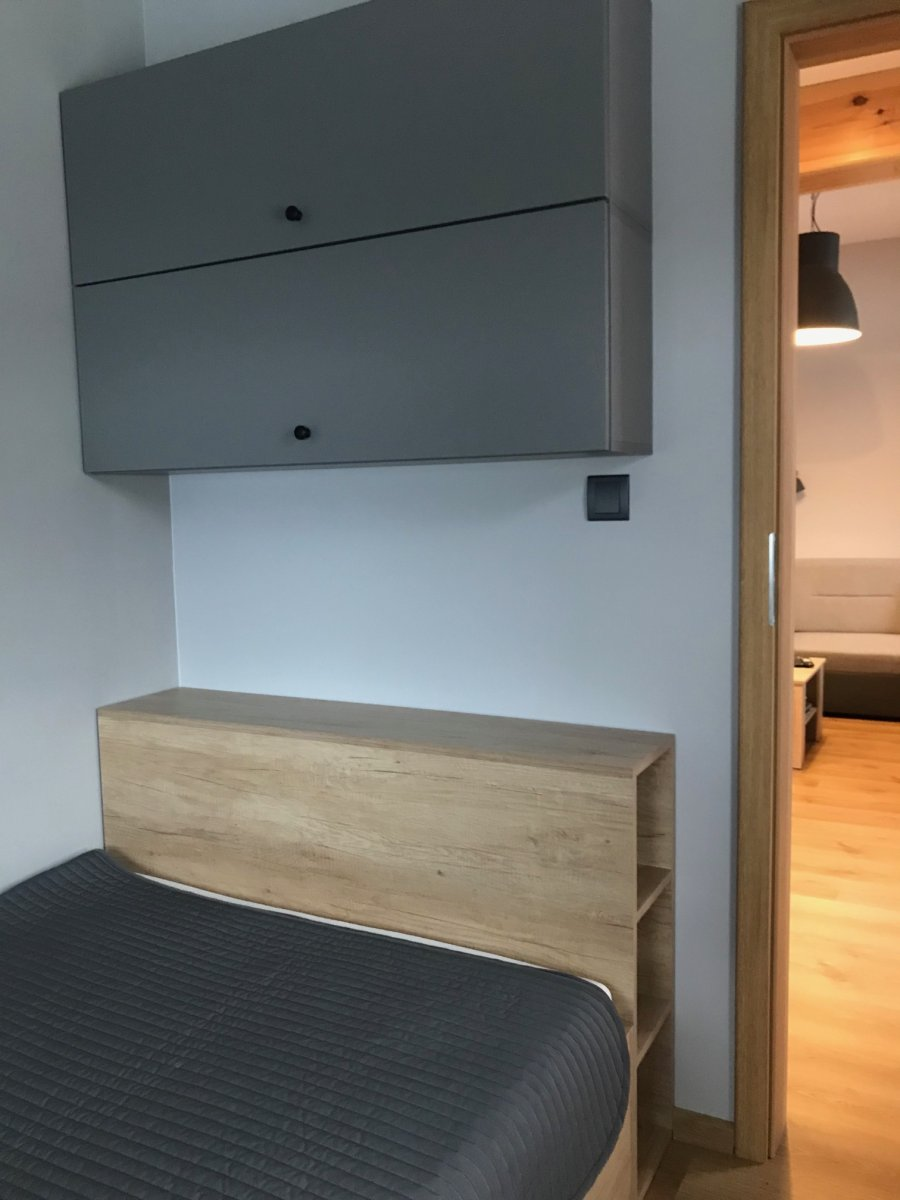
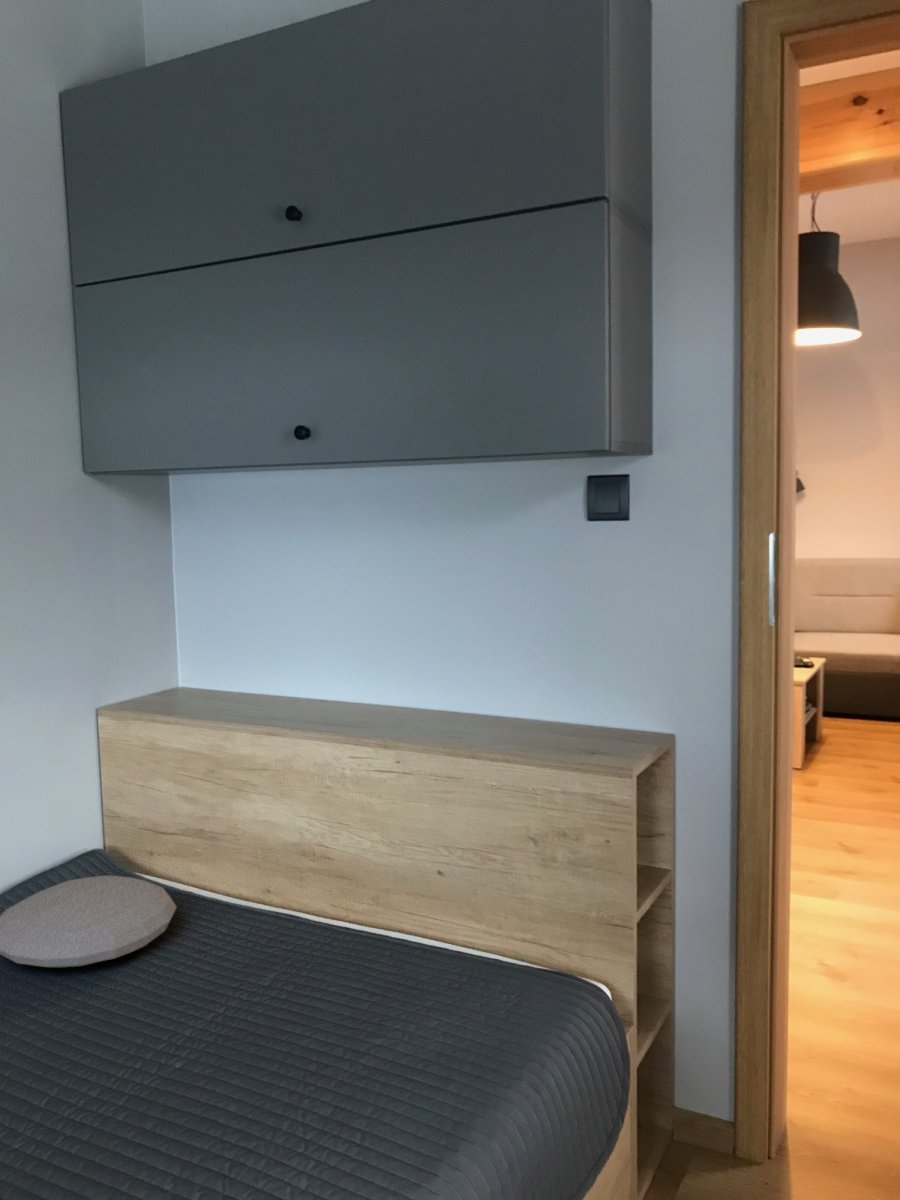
+ cushion [0,874,178,968]
